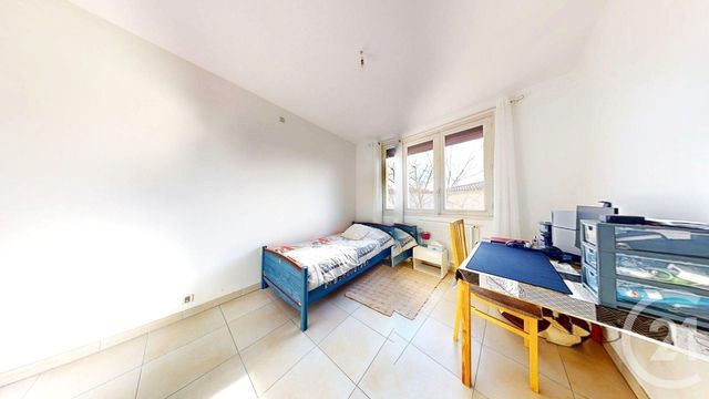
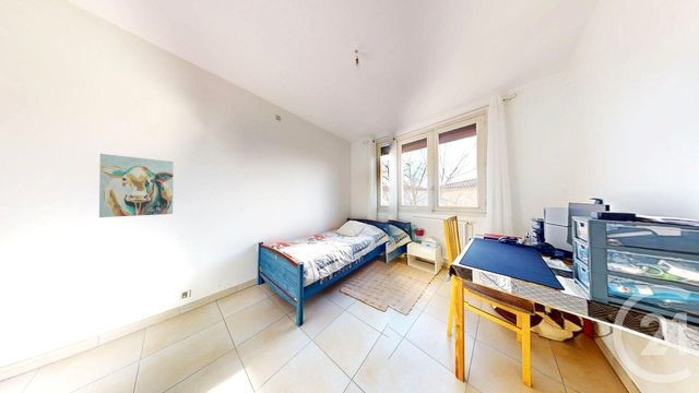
+ wall art [98,153,175,218]
